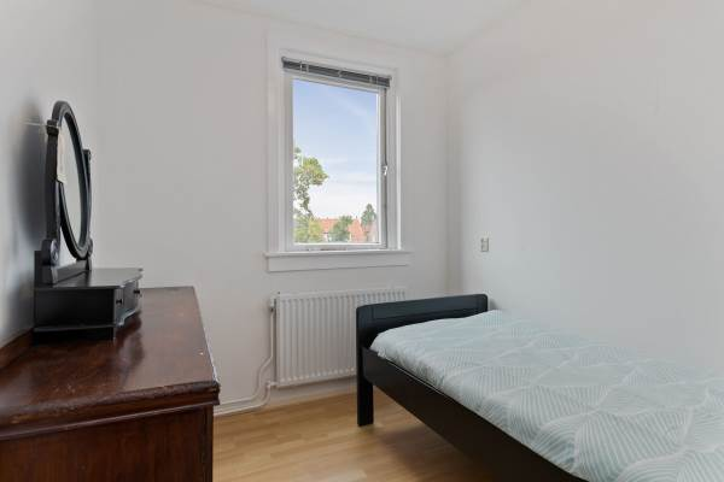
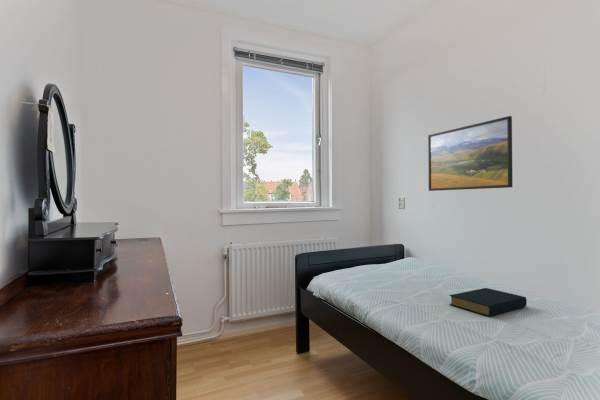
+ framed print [427,115,514,192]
+ hardback book [448,287,528,317]
